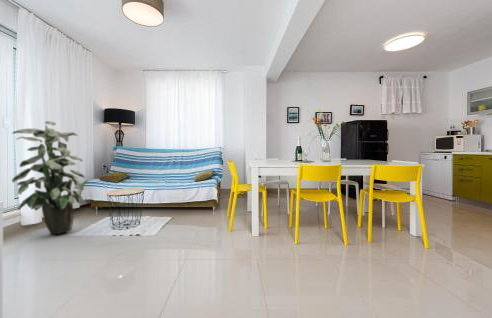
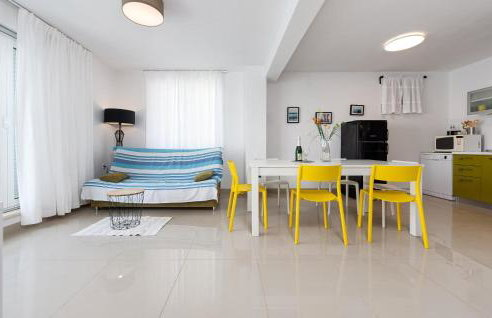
- indoor plant [11,120,88,235]
